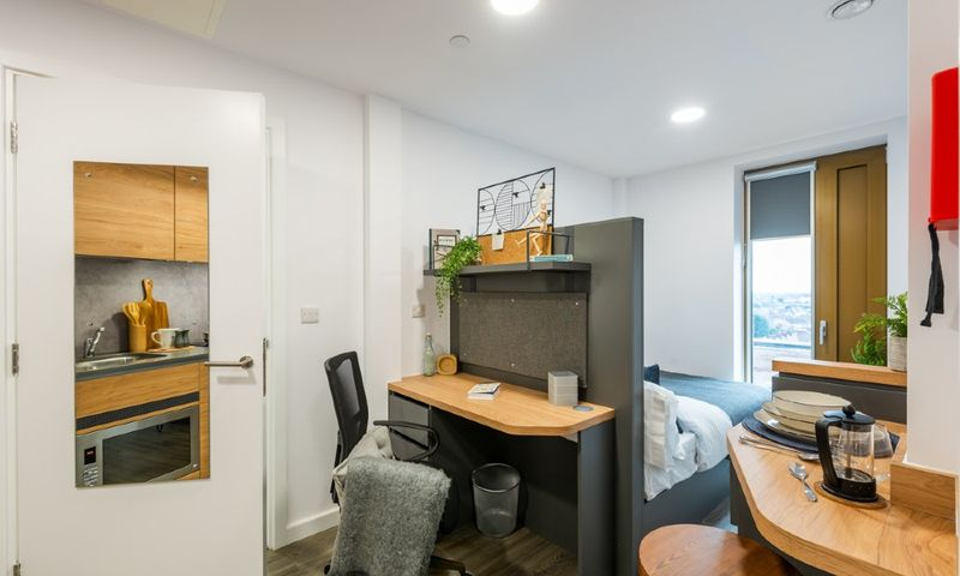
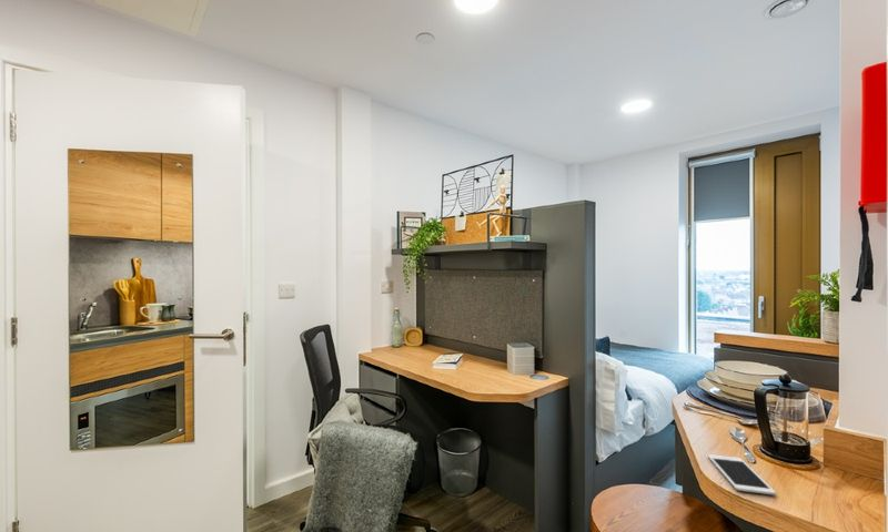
+ cell phone [707,453,777,497]
